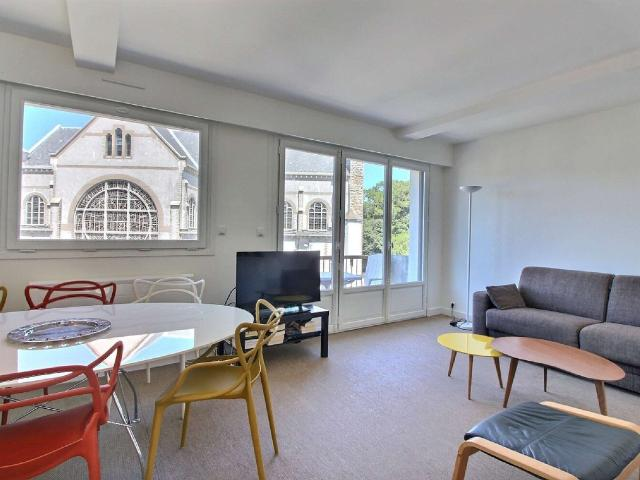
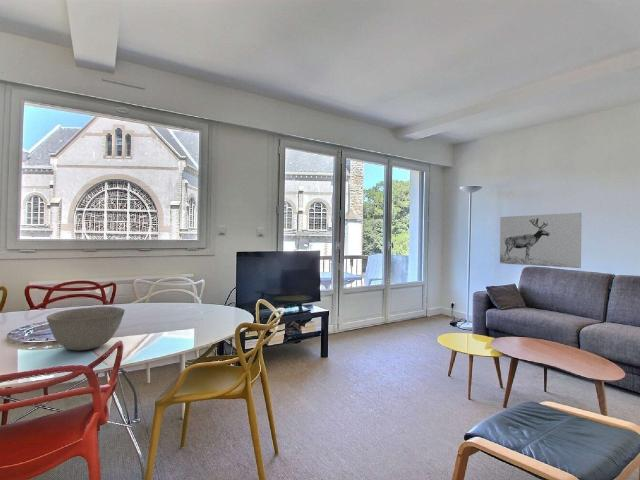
+ bowl [46,305,126,351]
+ wall art [499,212,582,269]
